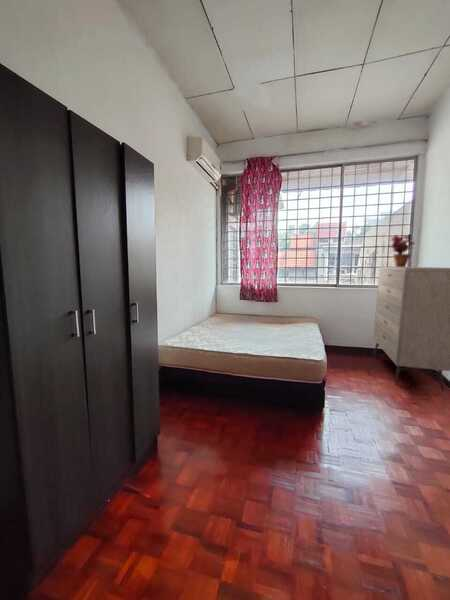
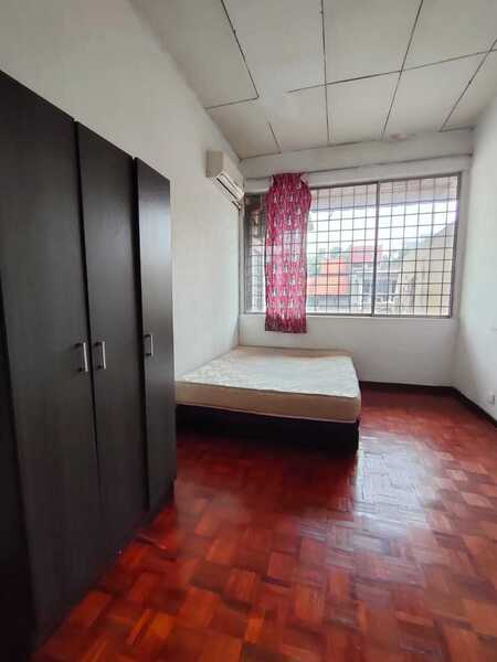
- dresser [372,266,450,392]
- potted plant [388,233,416,267]
